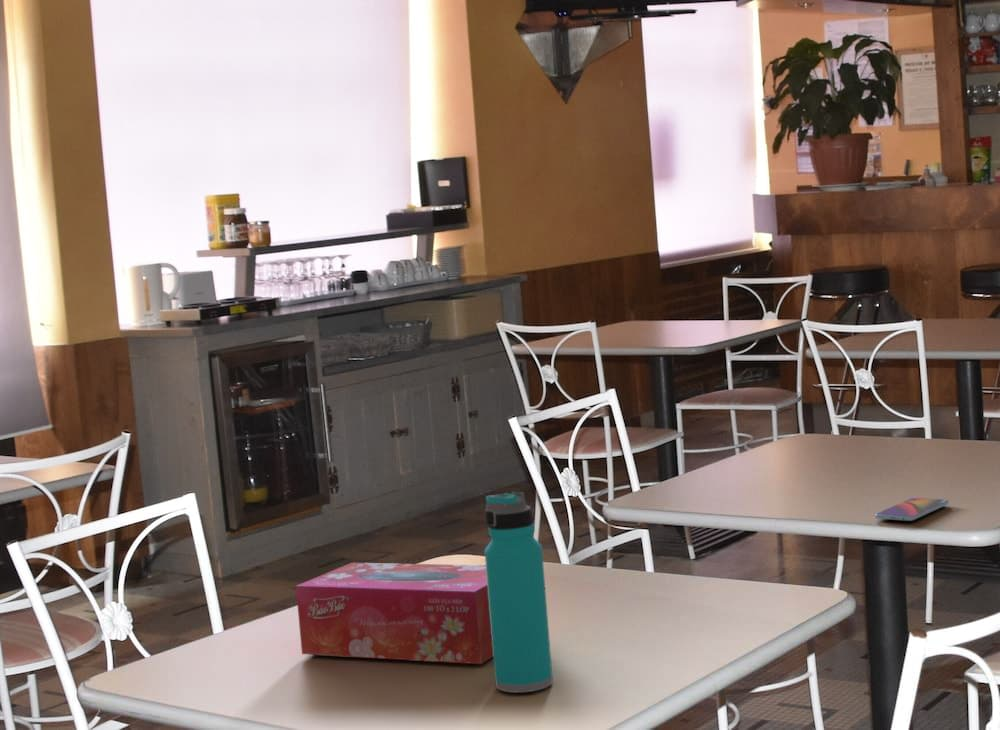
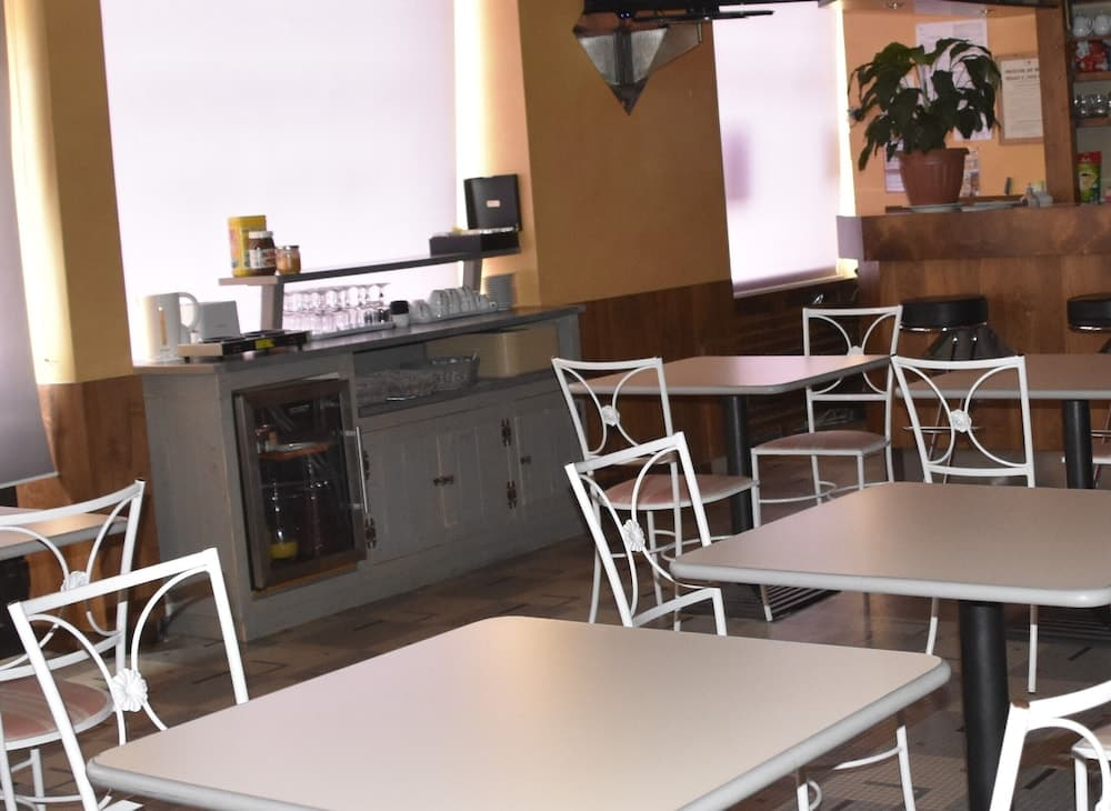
- water bottle [484,491,554,694]
- smartphone [874,497,950,522]
- tissue box [295,562,493,665]
